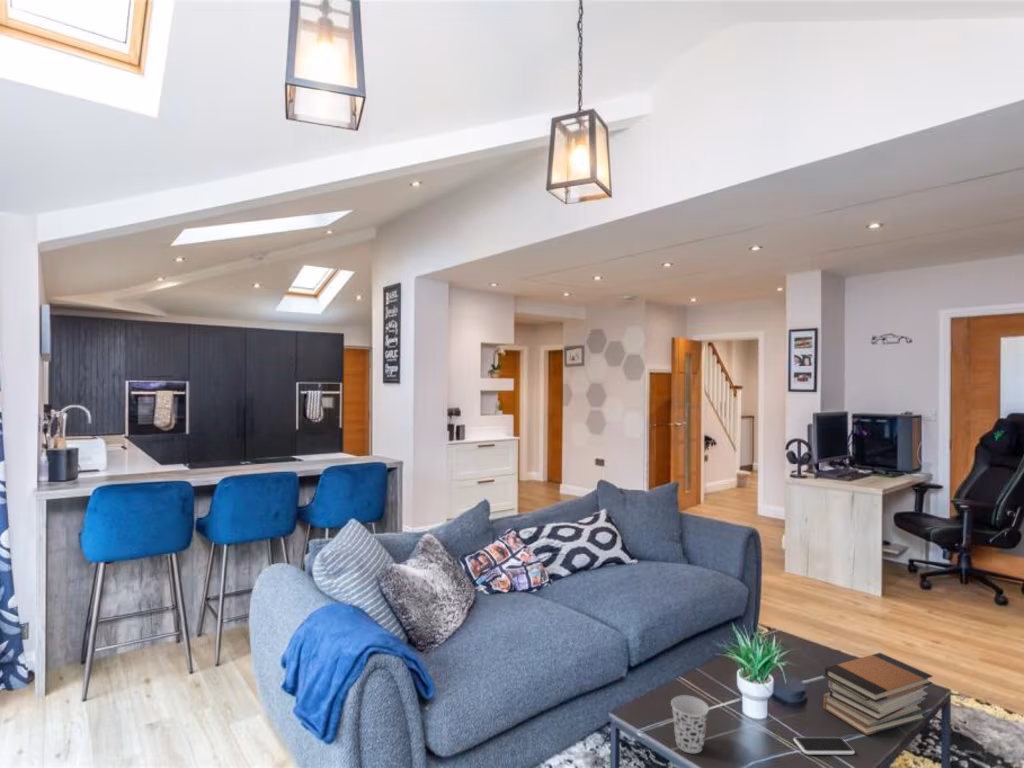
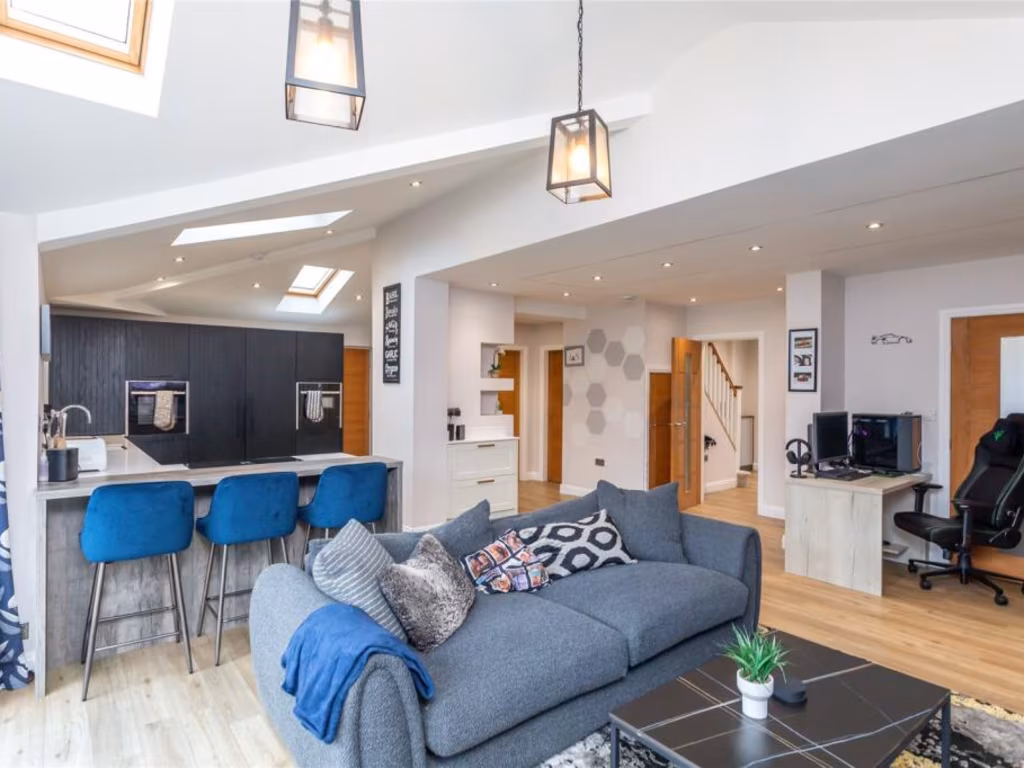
- cup [670,694,710,754]
- book stack [822,652,934,736]
- smartphone [792,736,856,755]
